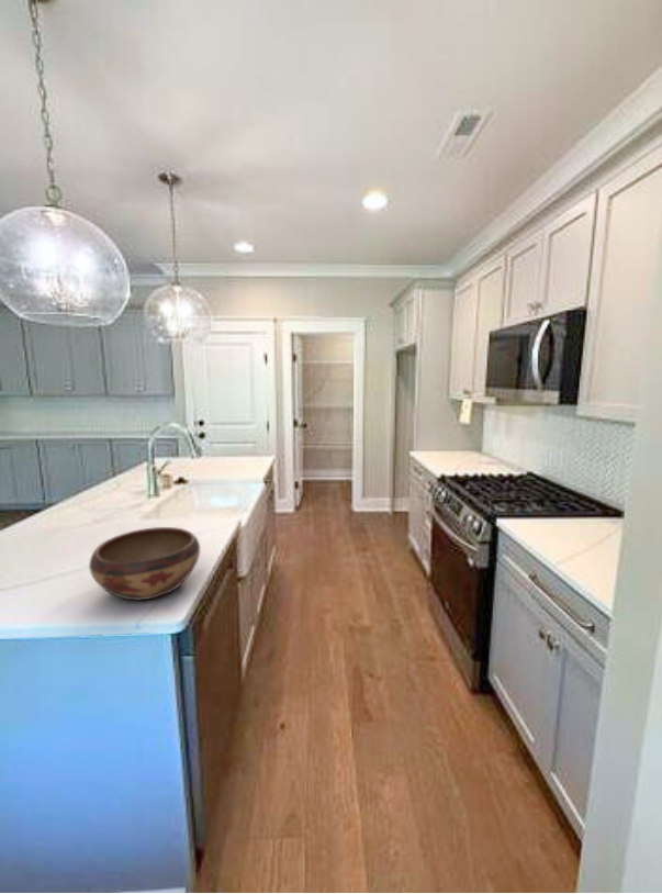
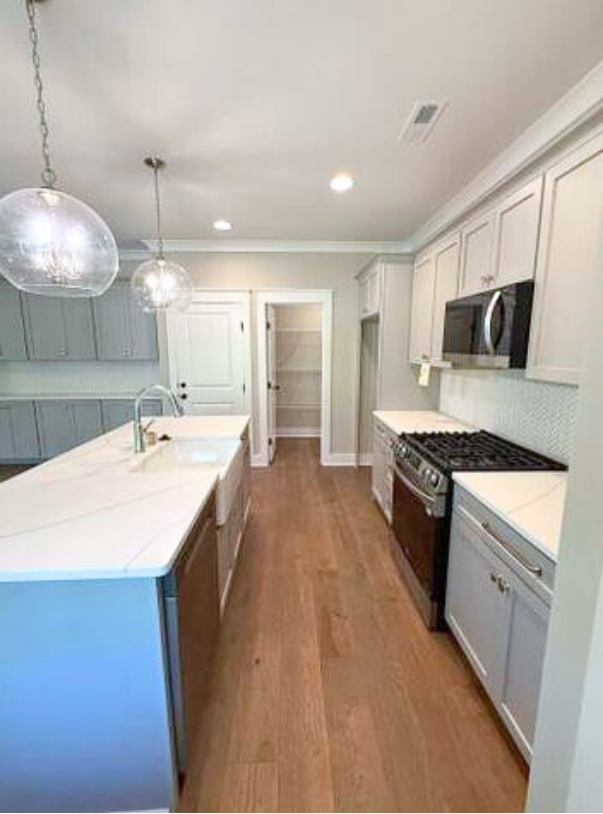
- decorative bowl [88,526,201,602]
